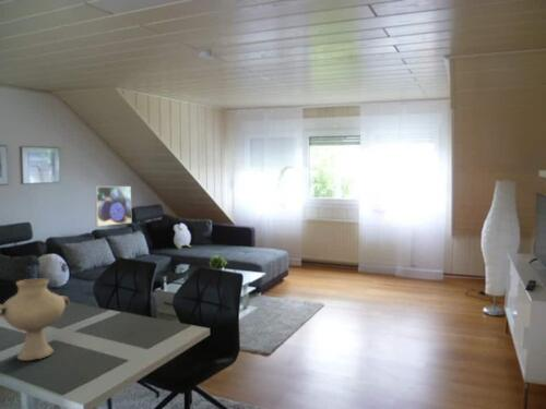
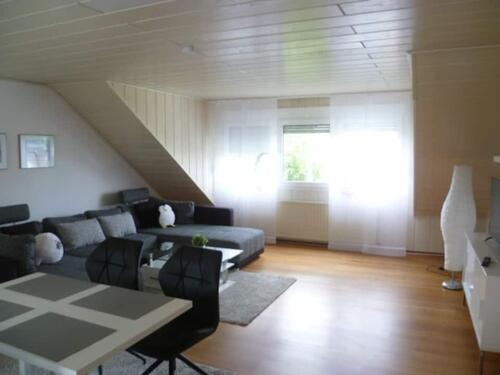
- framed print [94,185,132,227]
- vase [0,277,71,361]
